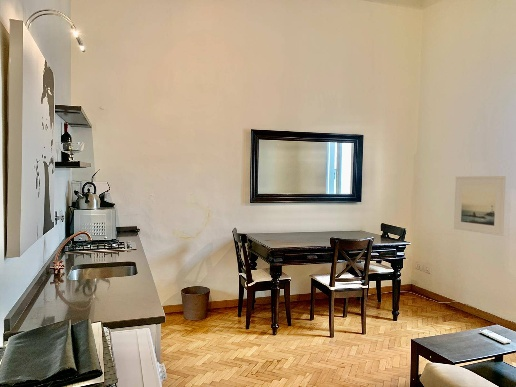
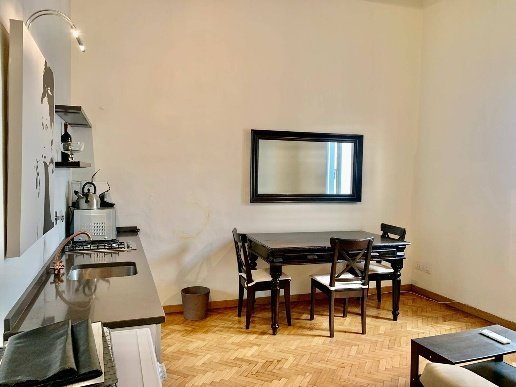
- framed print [453,175,507,237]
